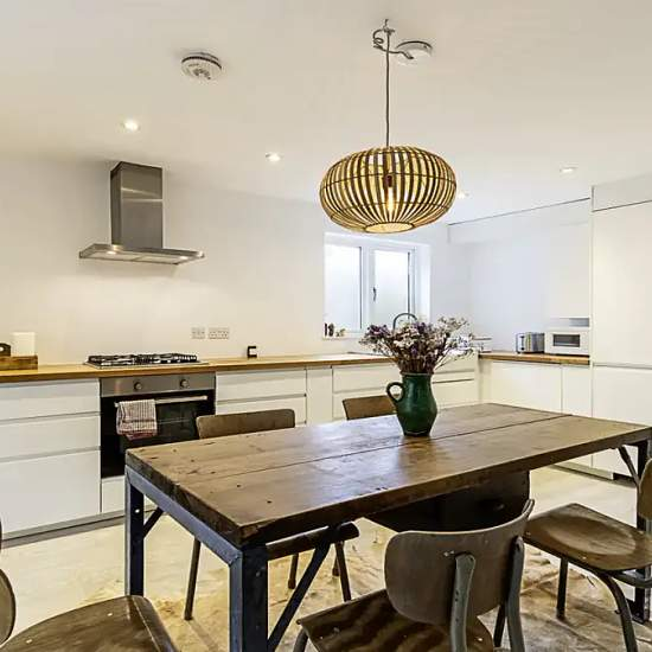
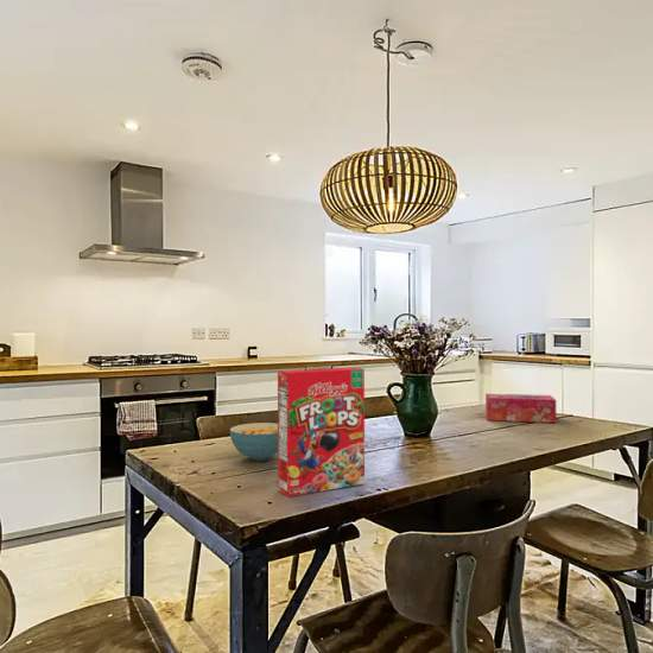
+ cereal box [277,366,366,497]
+ cereal bowl [229,421,278,462]
+ tissue box [484,393,557,424]
